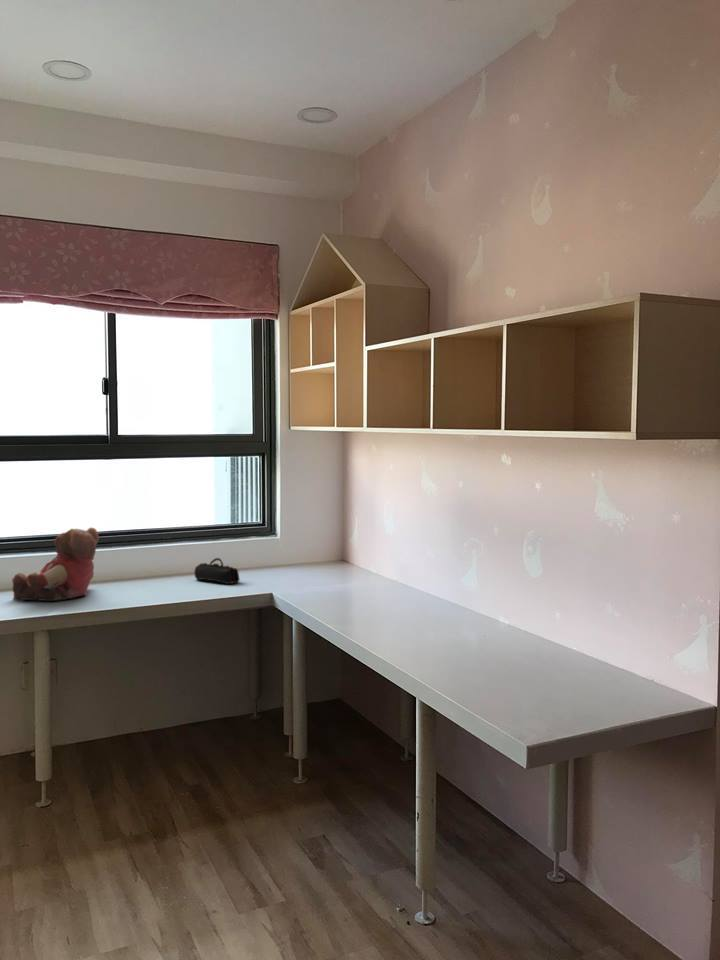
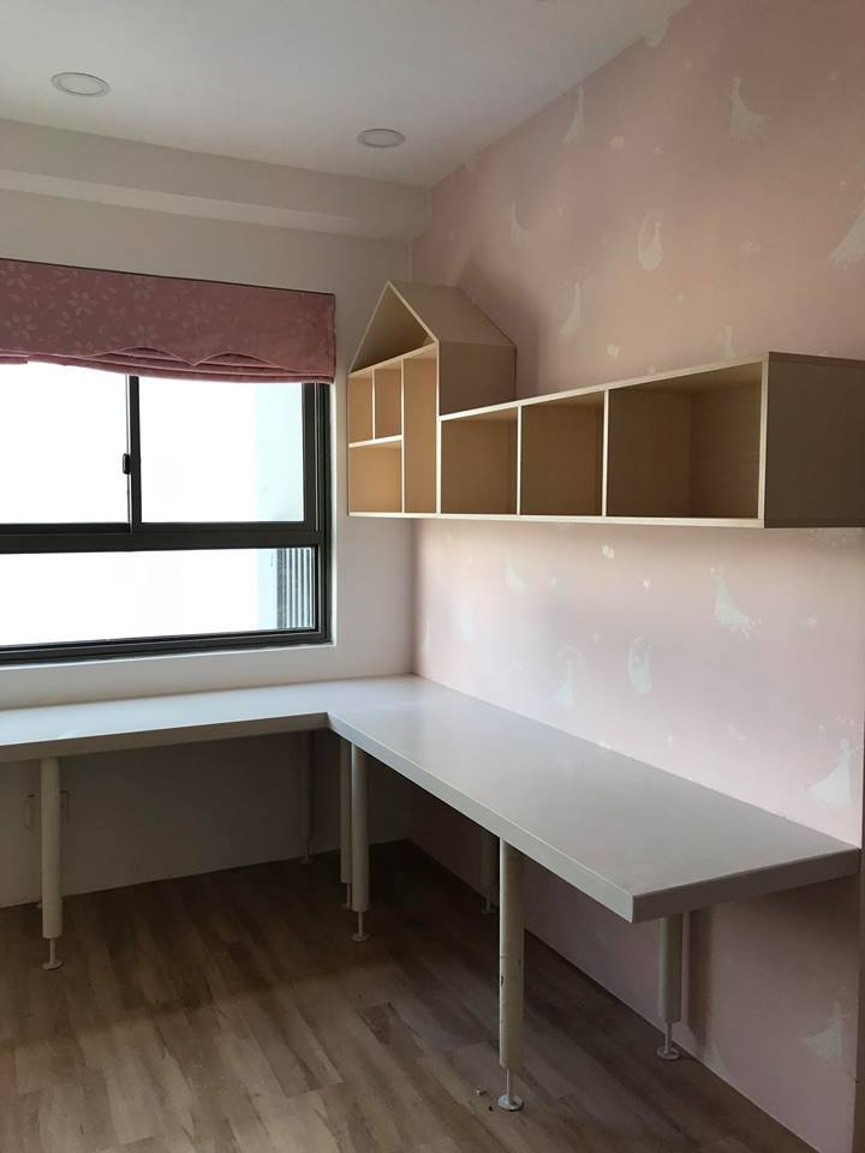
- teddy bear [11,527,100,602]
- pencil case [193,557,240,585]
